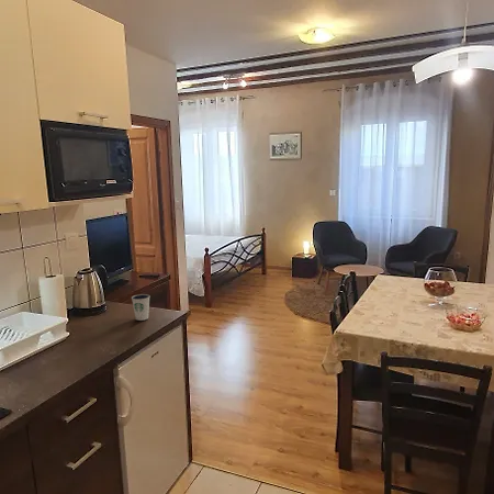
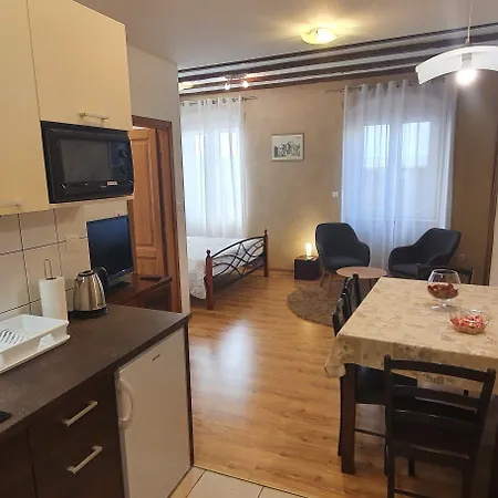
- dixie cup [131,293,150,322]
